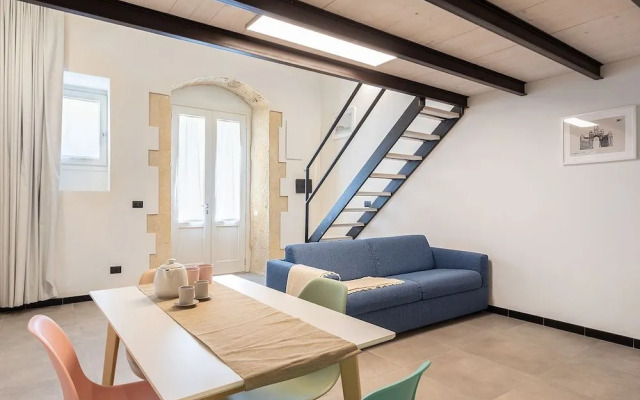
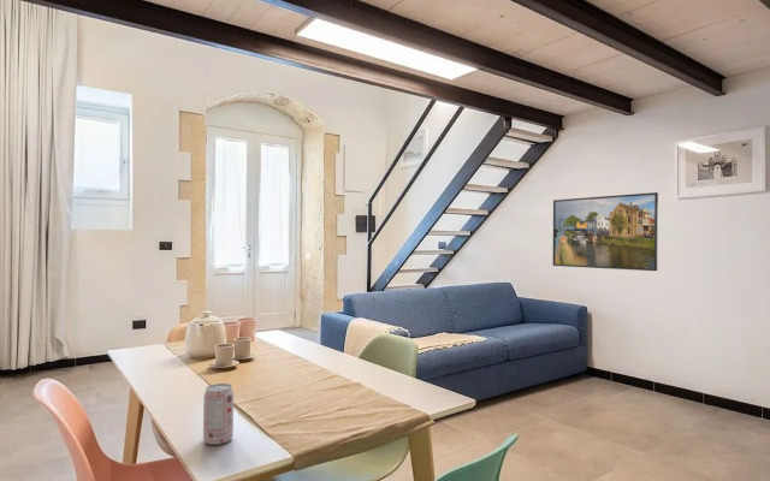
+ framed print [552,191,659,272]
+ beverage can [202,382,235,446]
